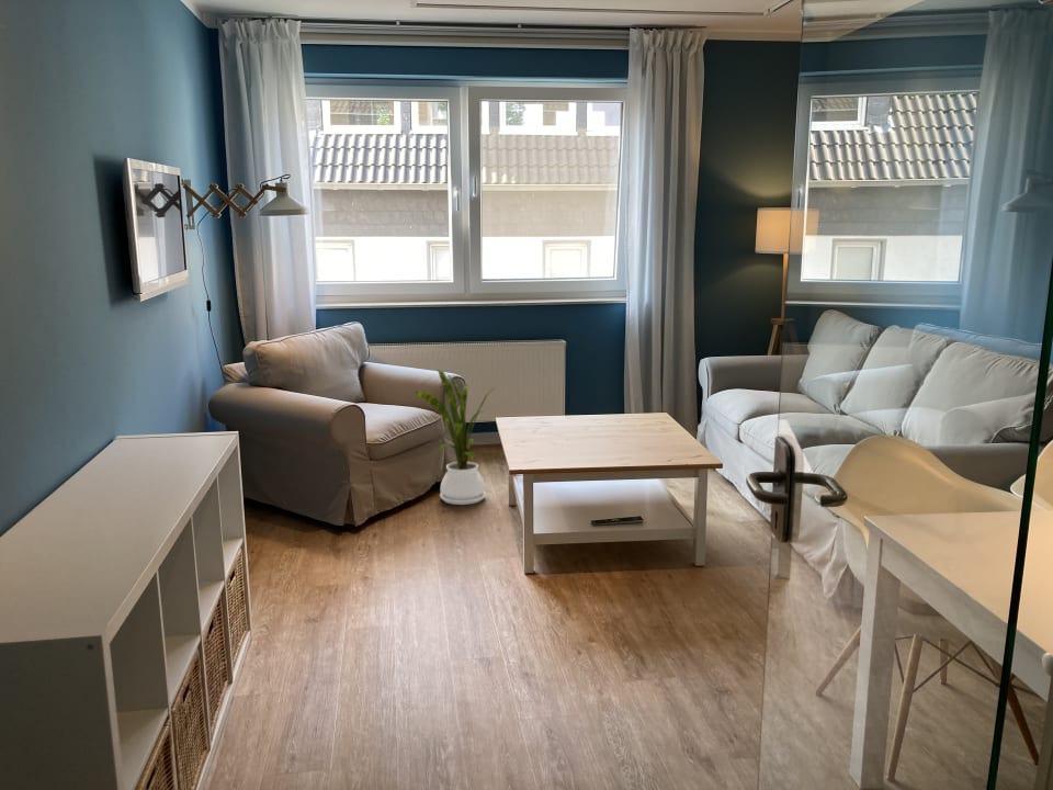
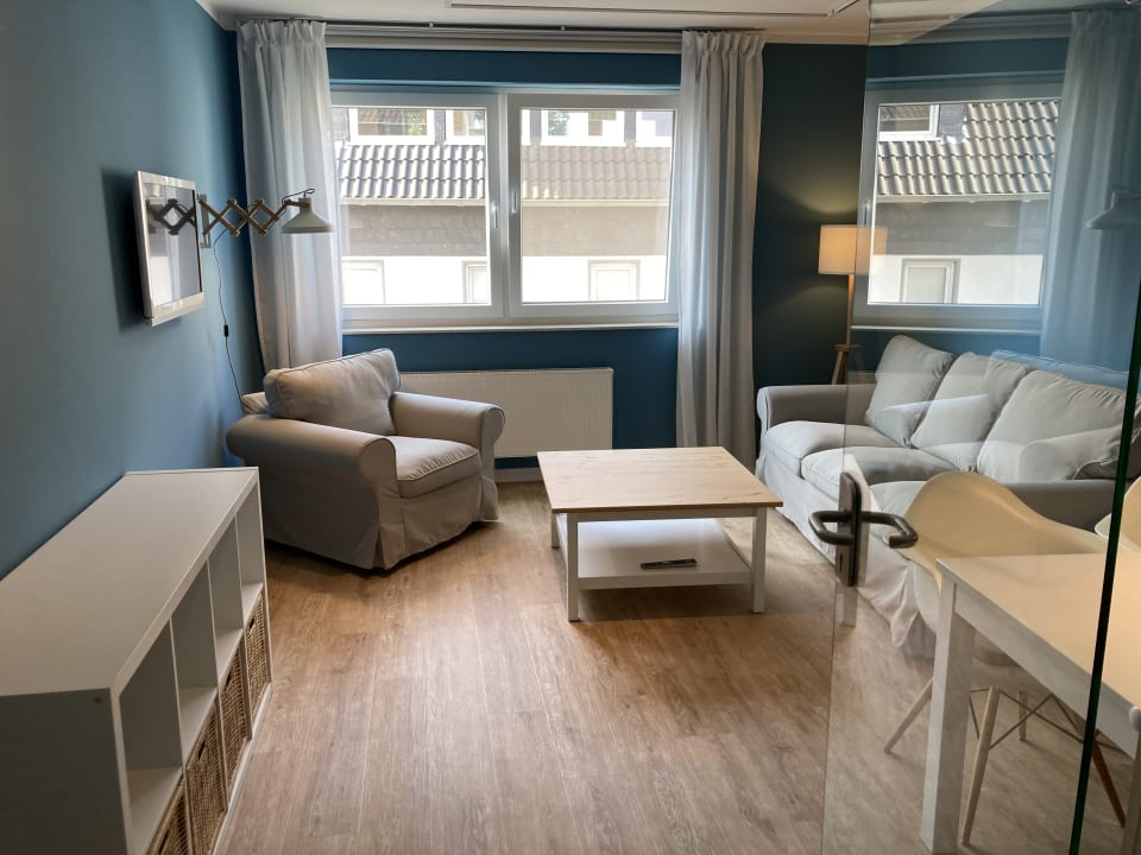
- house plant [412,369,497,506]
